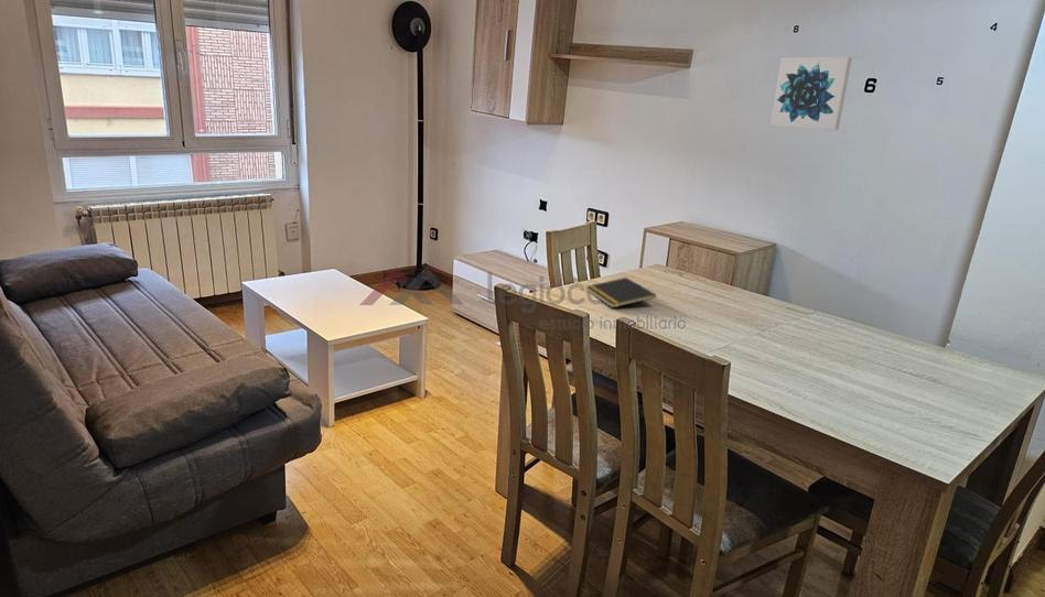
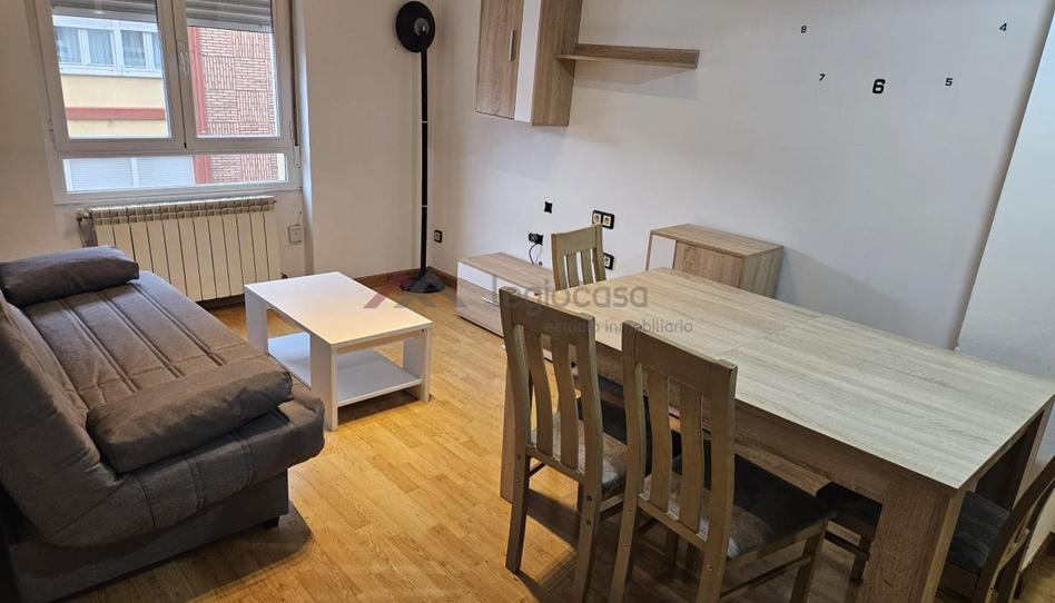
- notepad [585,276,657,308]
- wall art [769,56,853,131]
